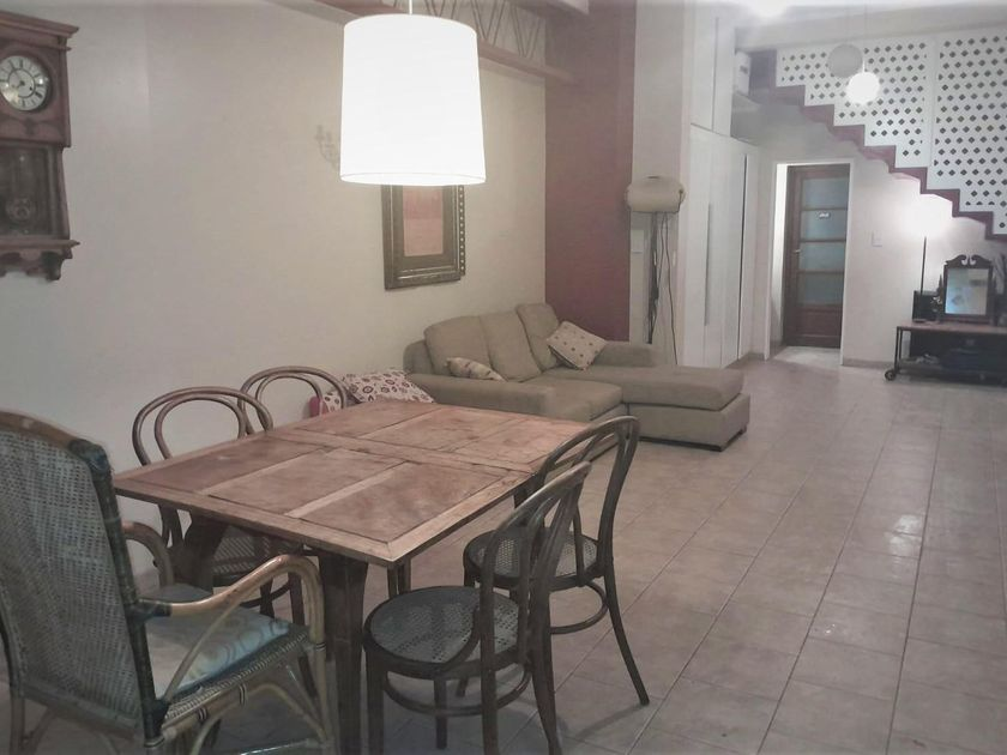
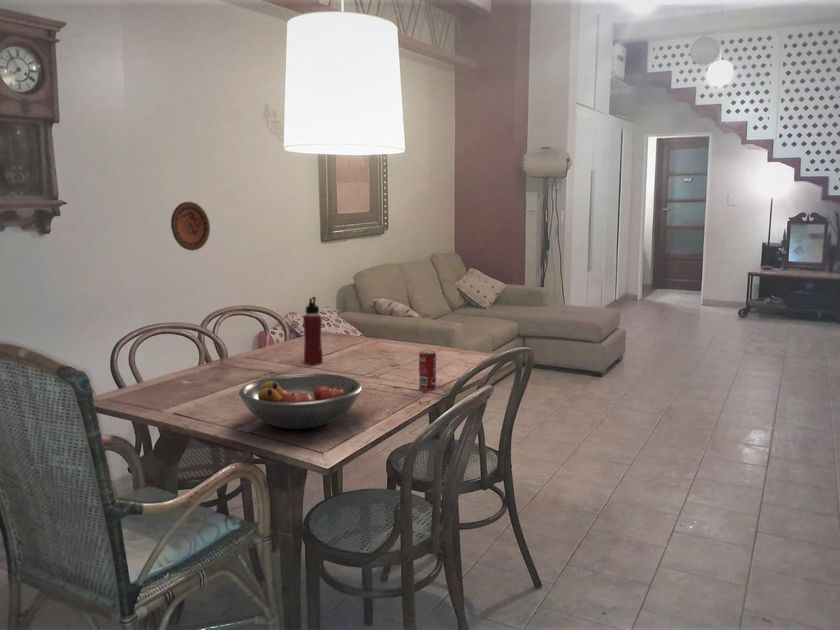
+ fruit bowl [238,373,363,430]
+ decorative plate [170,201,211,252]
+ beverage can [418,349,437,391]
+ water bottle [302,296,323,366]
